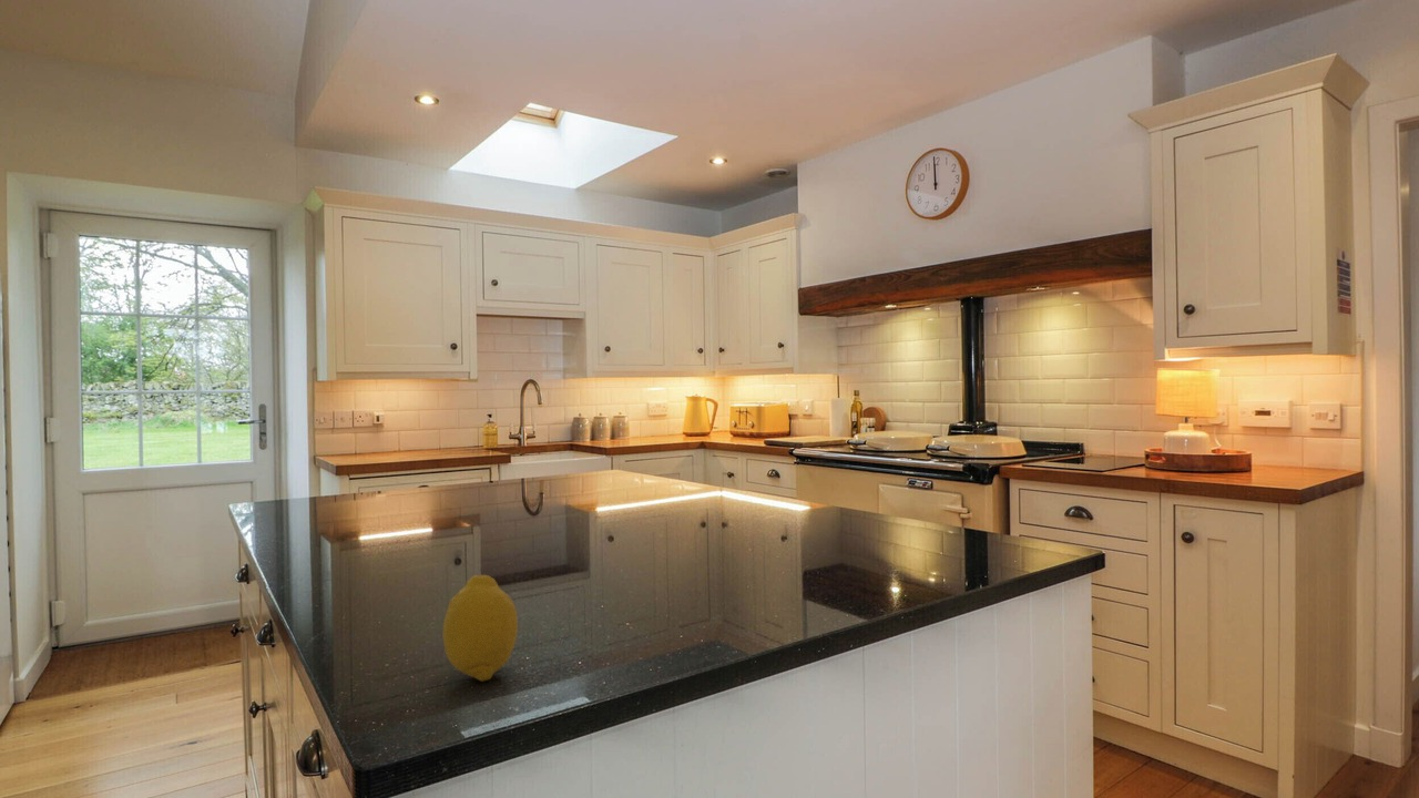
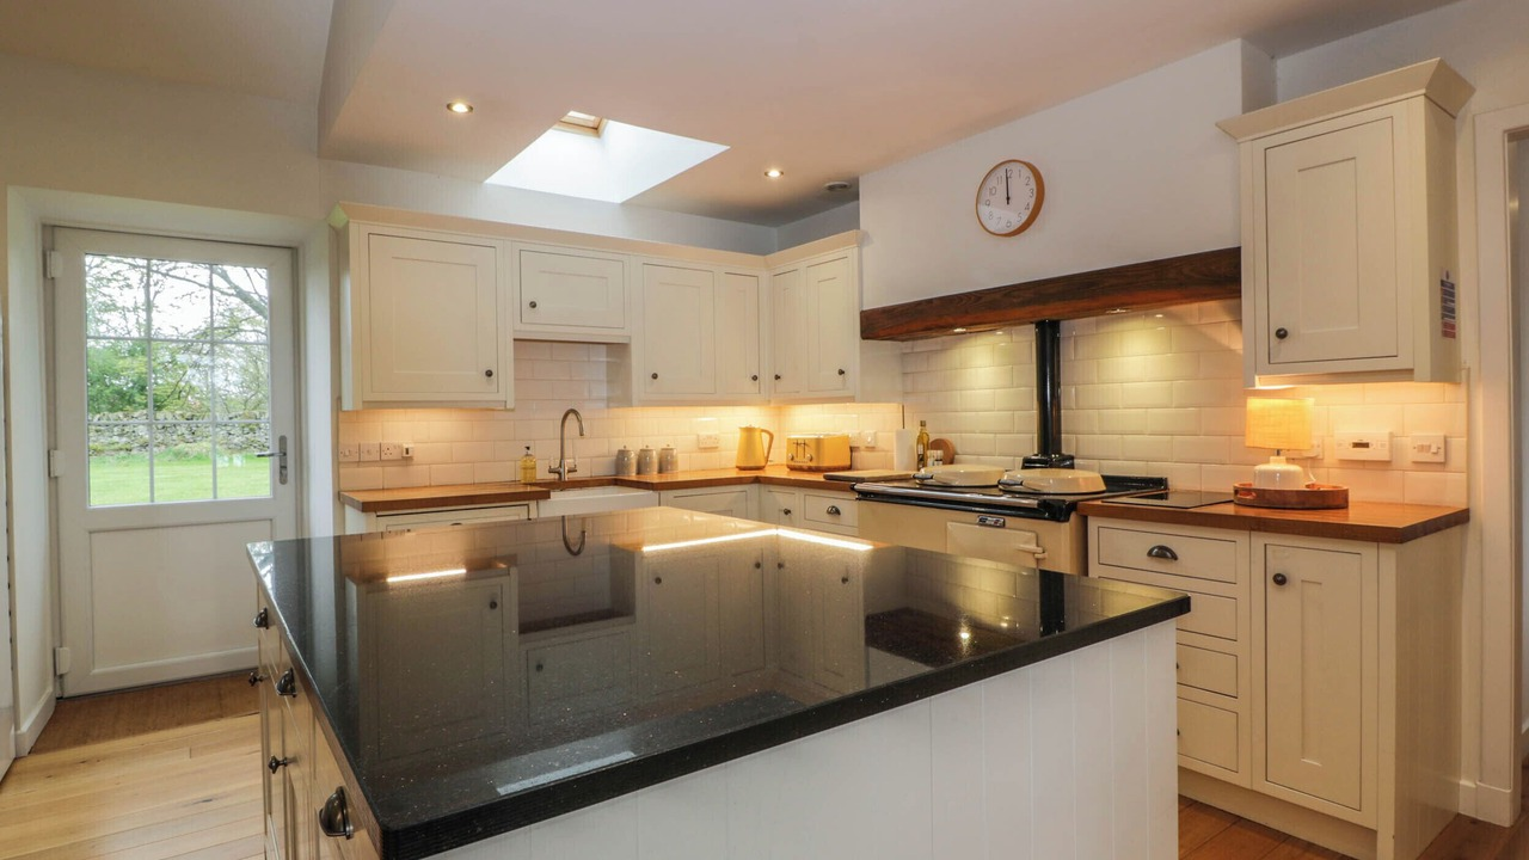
- fruit [442,574,519,683]
